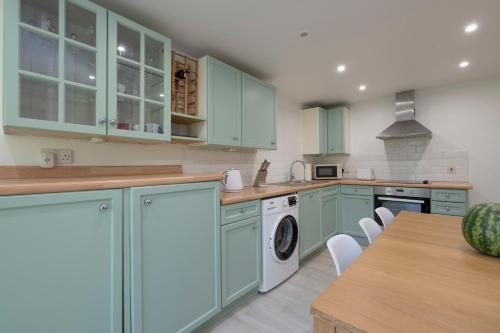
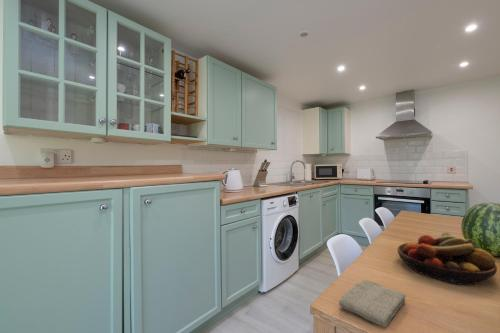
+ fruit bowl [397,230,498,286]
+ washcloth [338,279,406,328]
